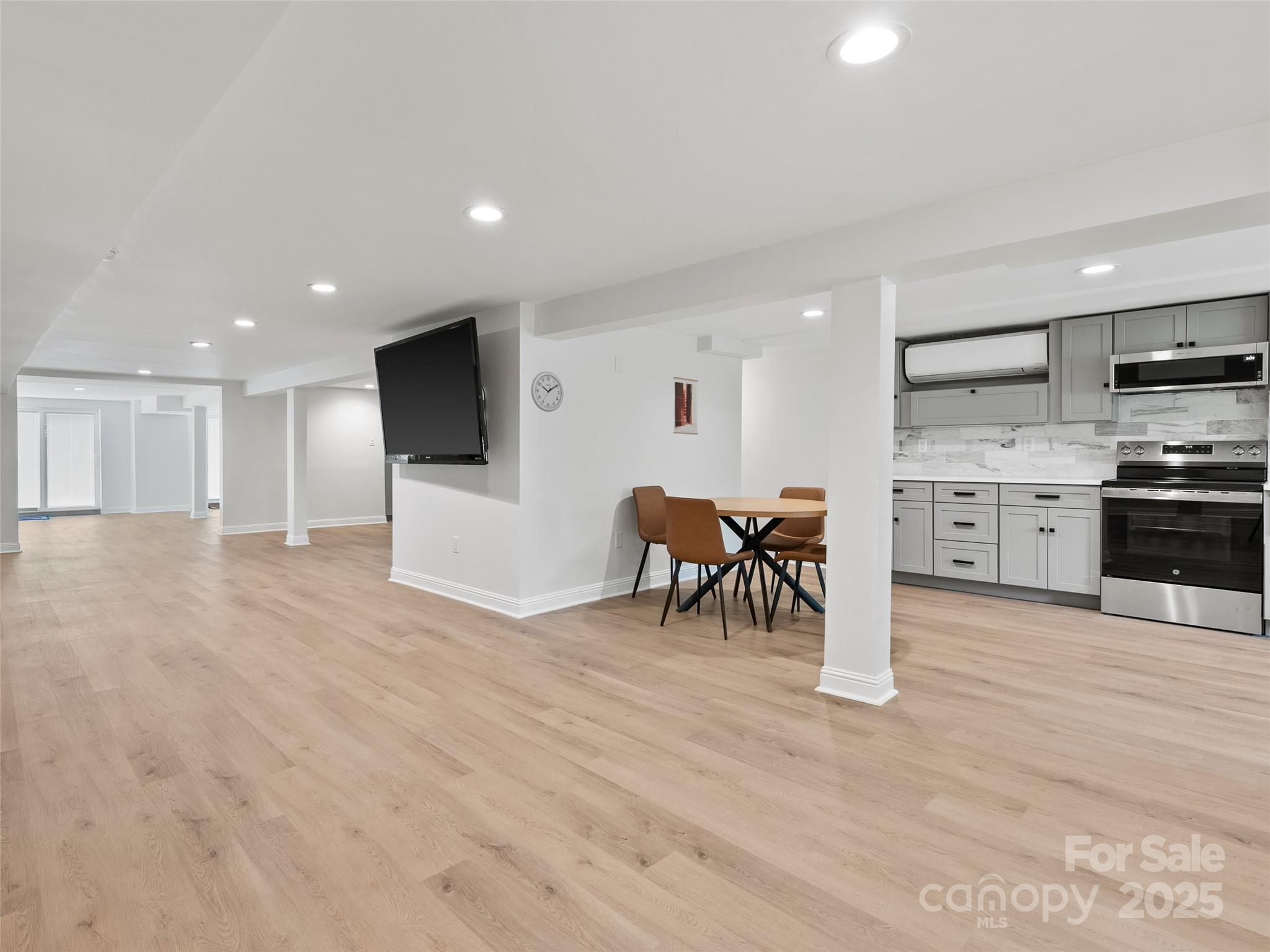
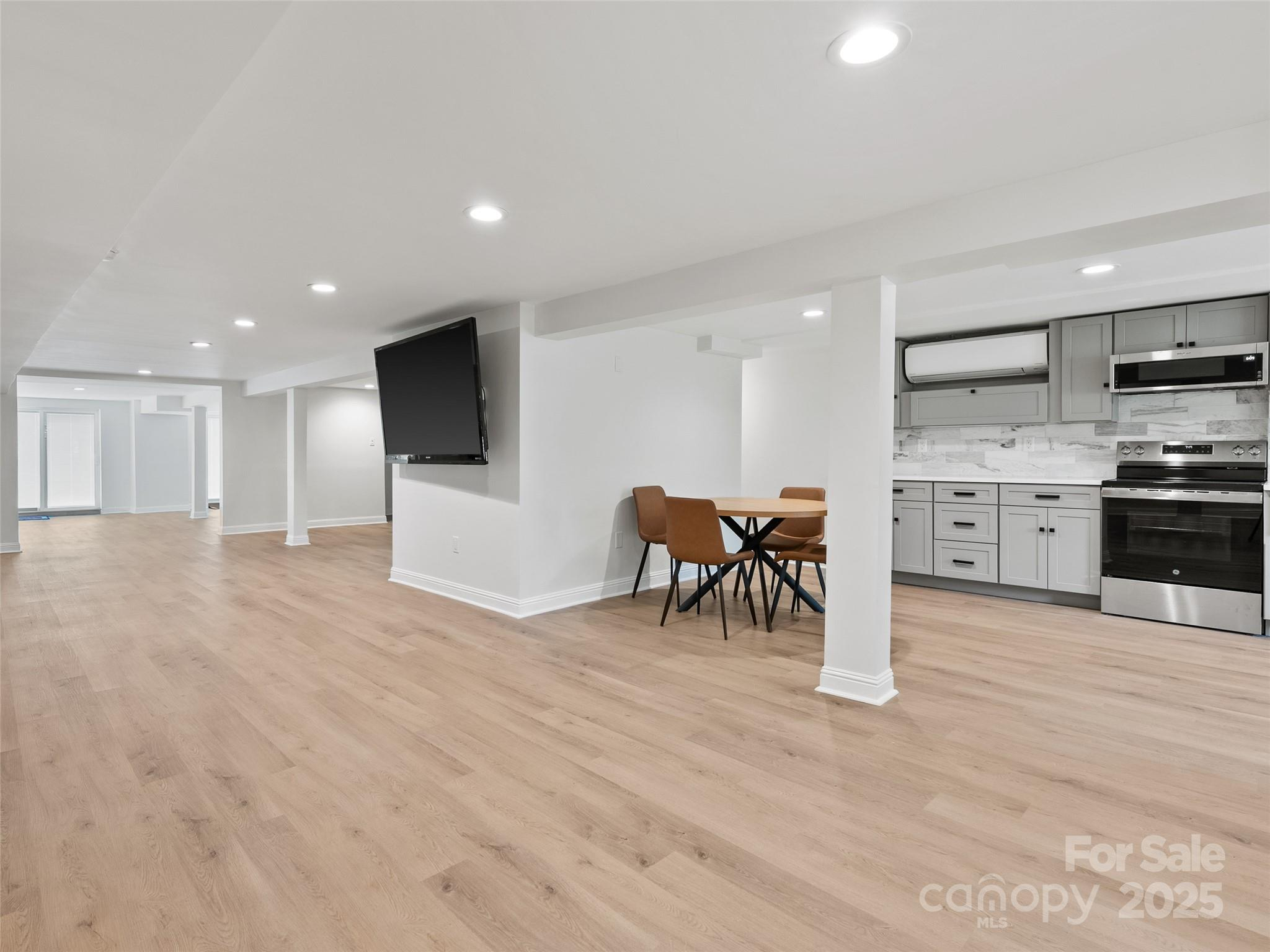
- wall clock [530,371,564,412]
- wall art [673,376,698,435]
